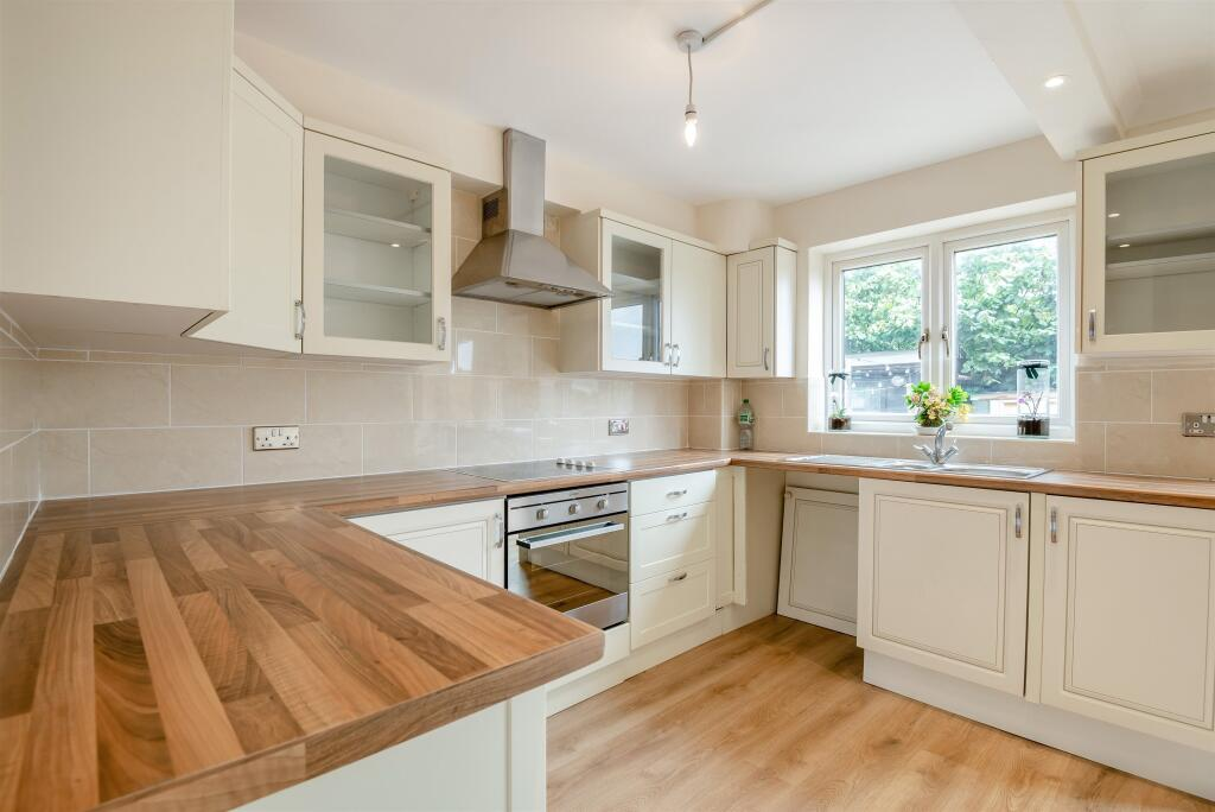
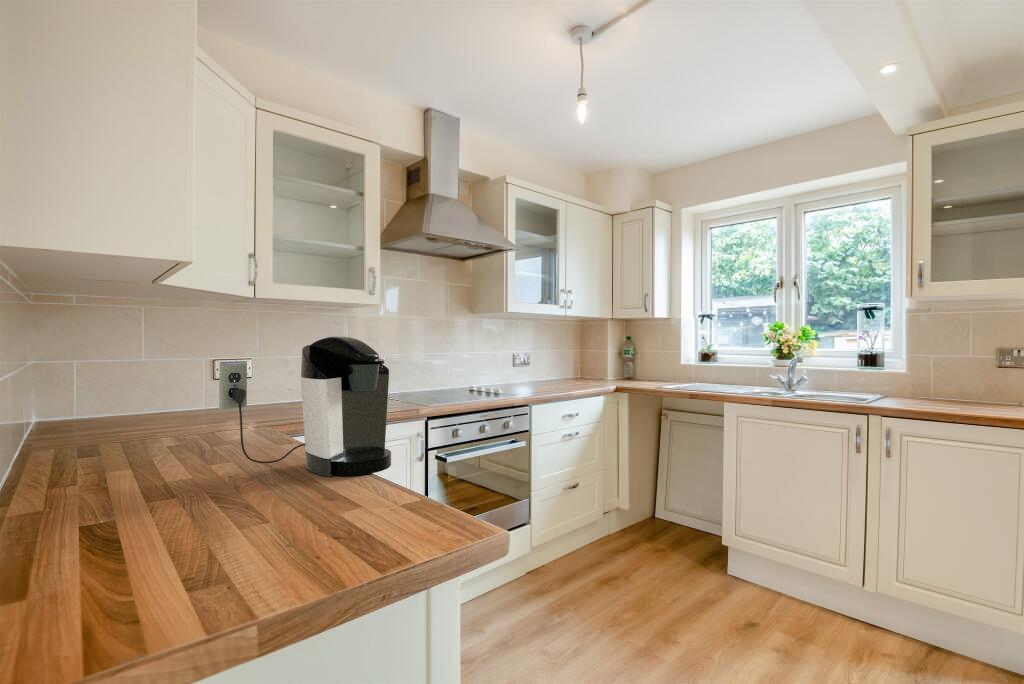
+ coffee maker [218,335,392,477]
